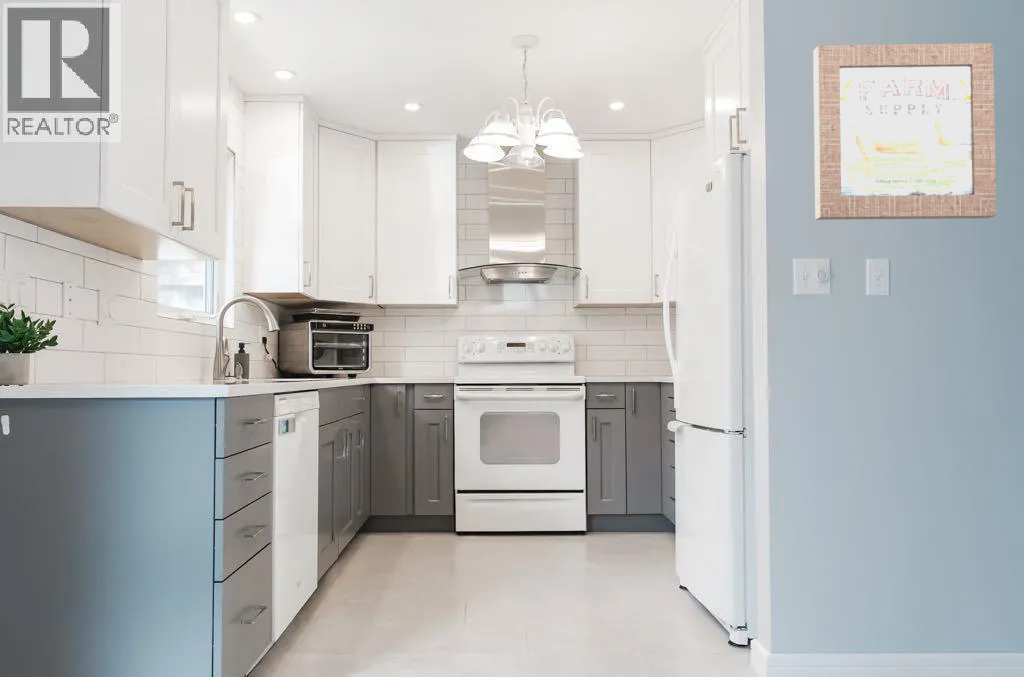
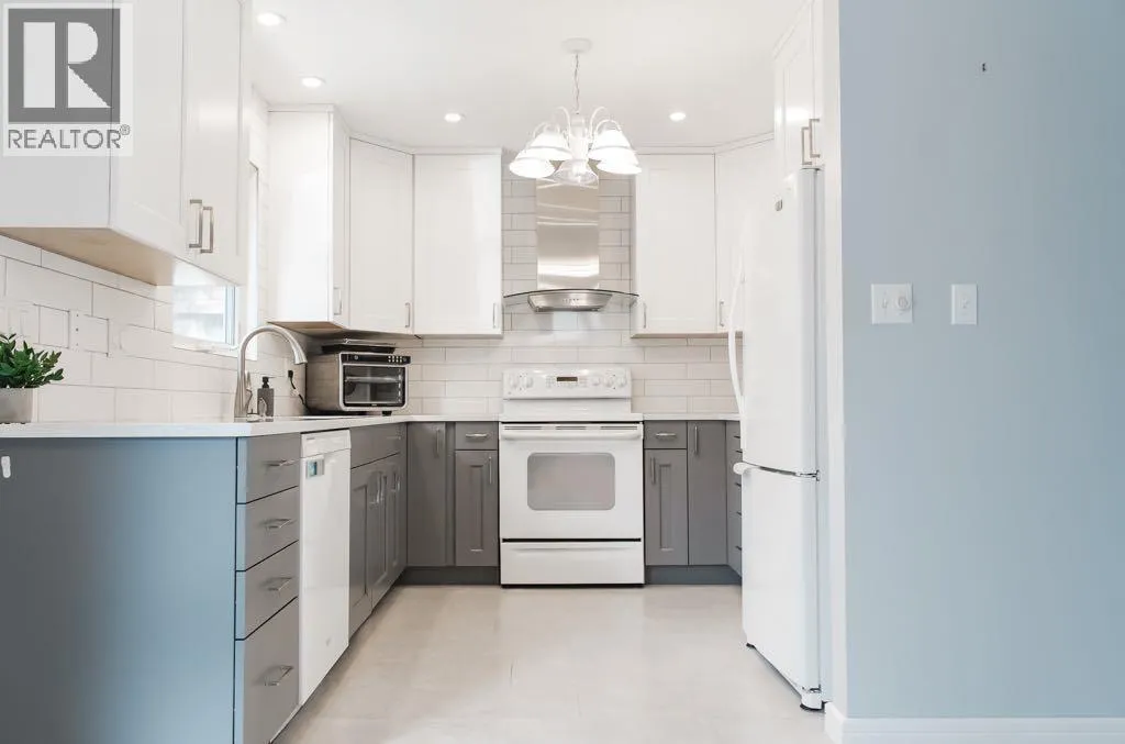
- wall art [812,42,997,221]
